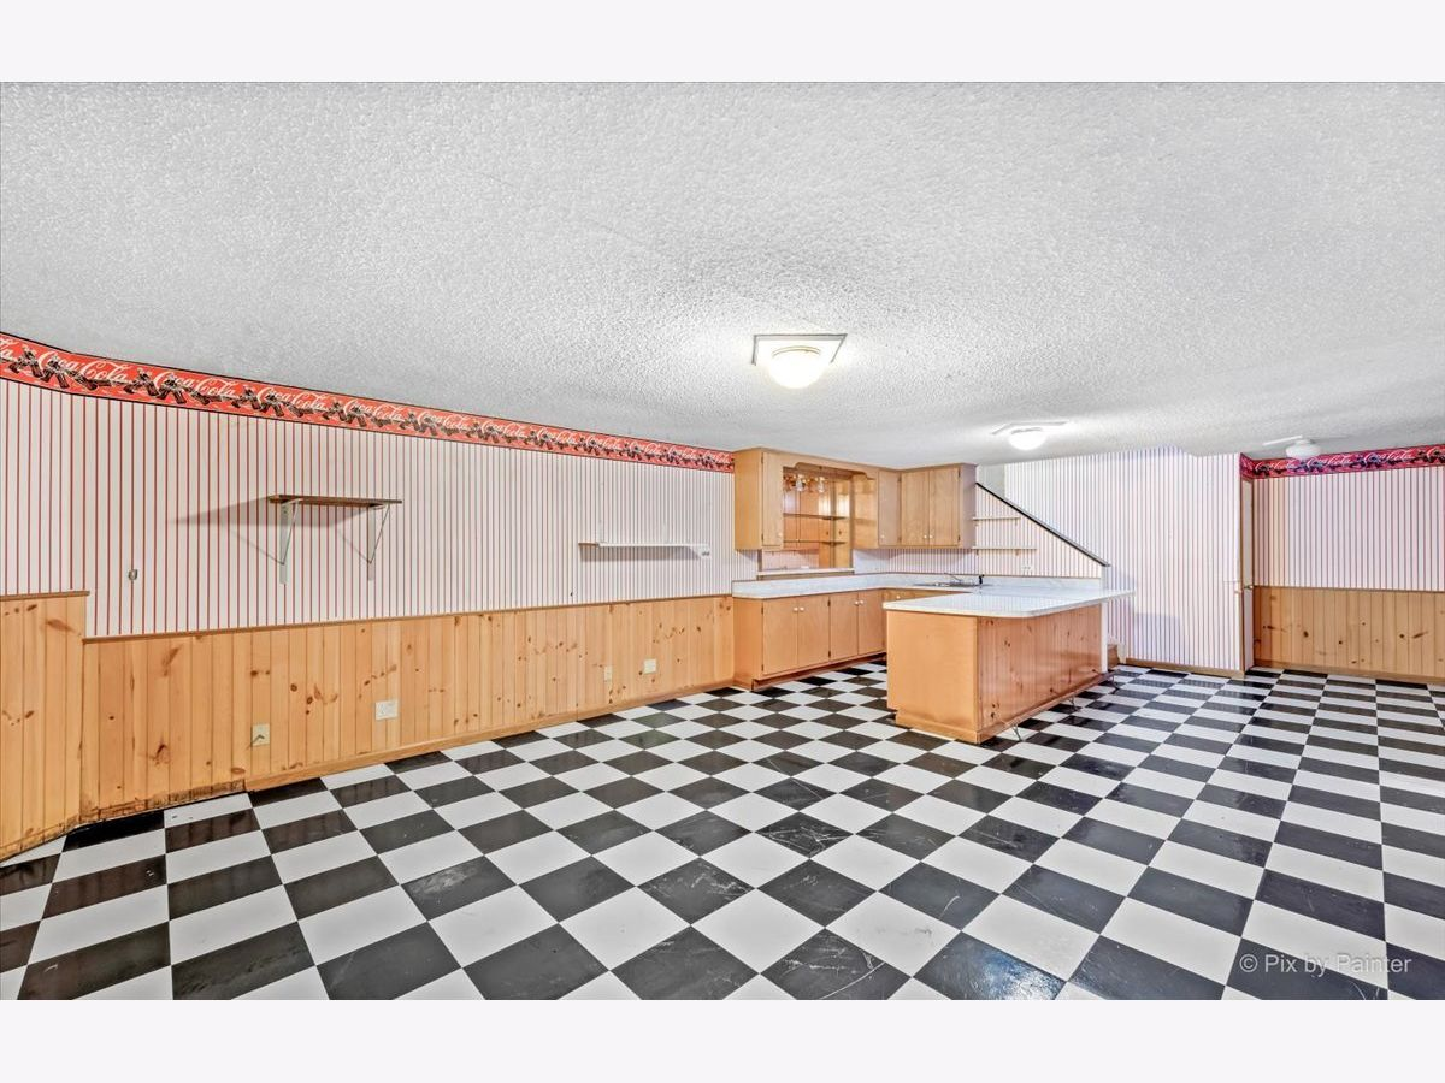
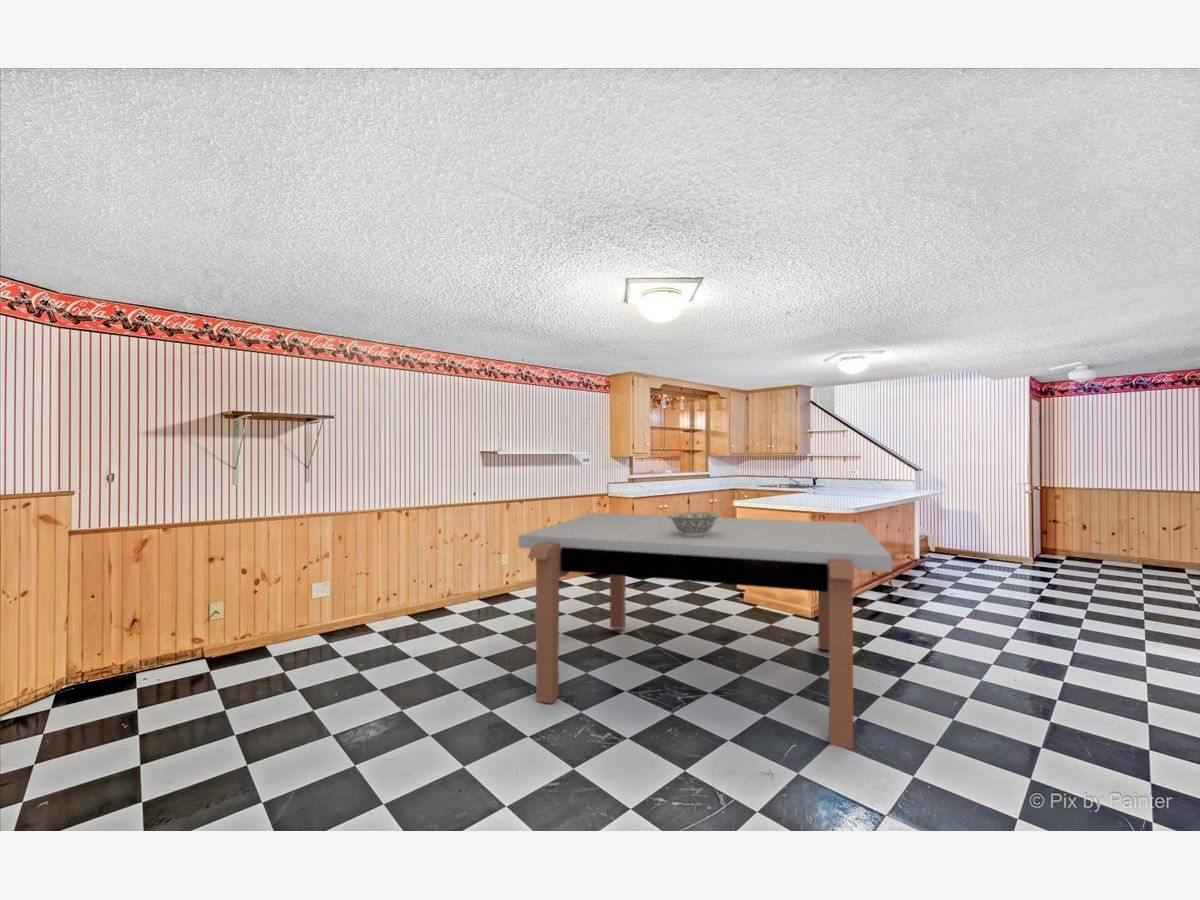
+ decorative bowl [667,511,721,536]
+ dining table [517,512,893,750]
